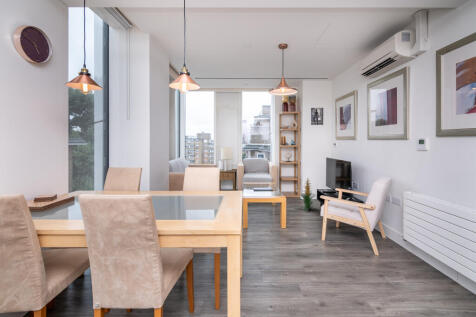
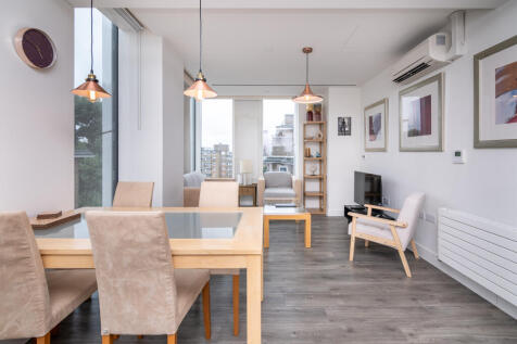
- indoor plant [295,177,320,212]
